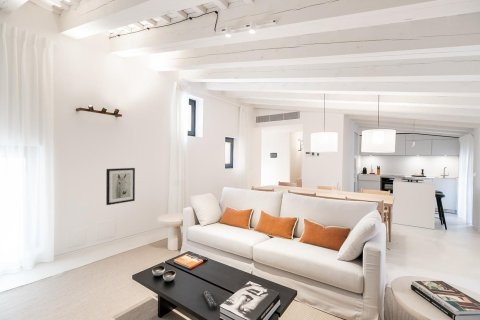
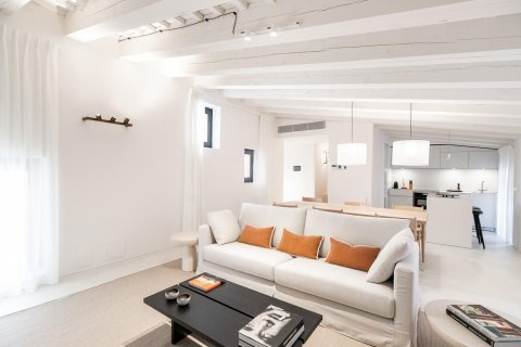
- remote control [201,290,219,311]
- wall art [105,167,136,206]
